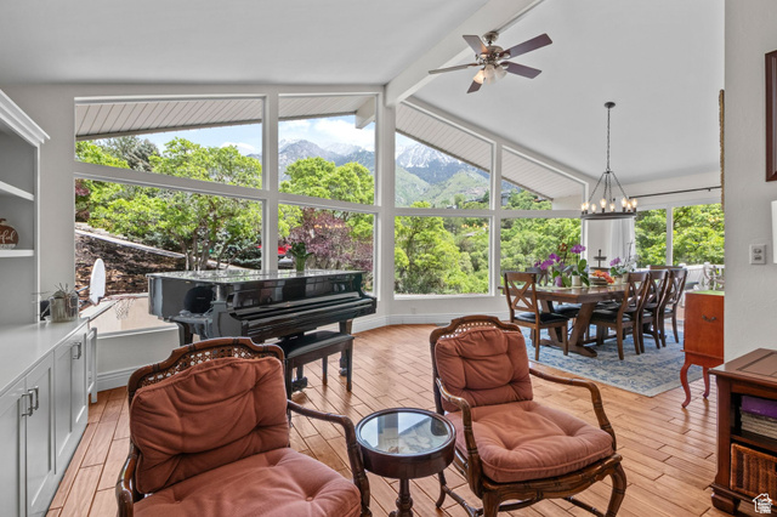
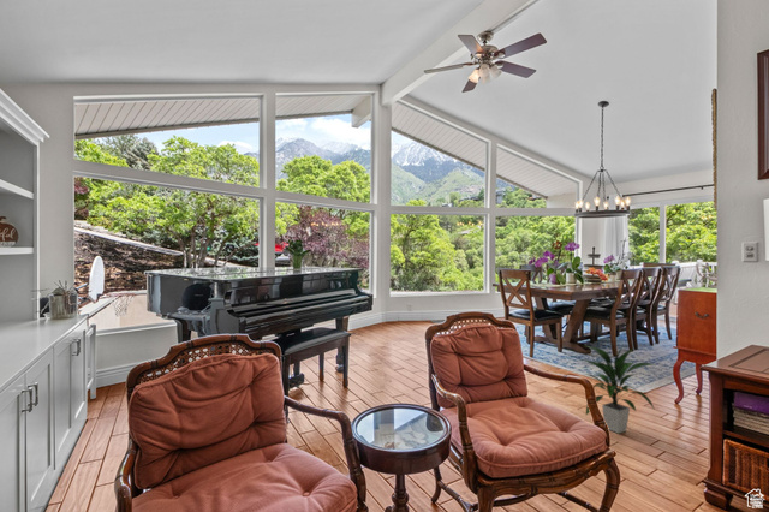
+ indoor plant [584,345,655,435]
